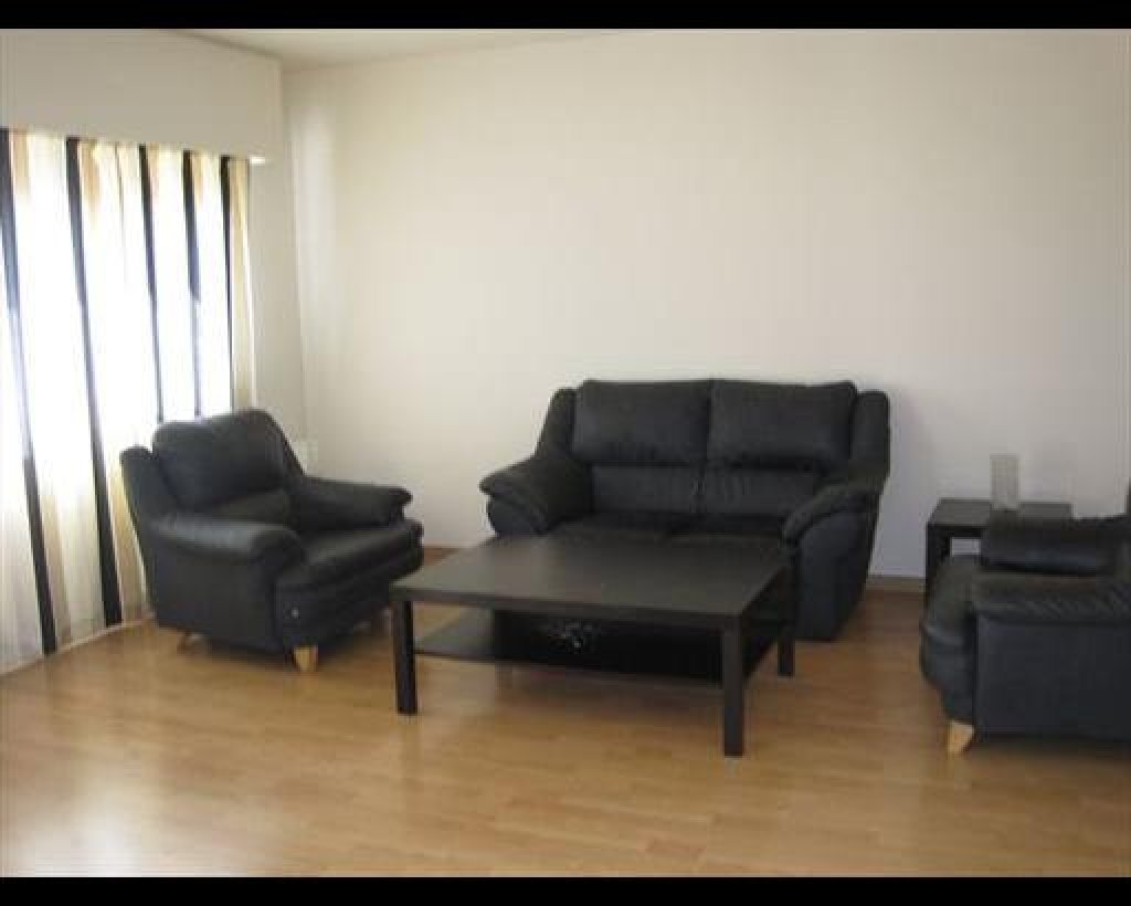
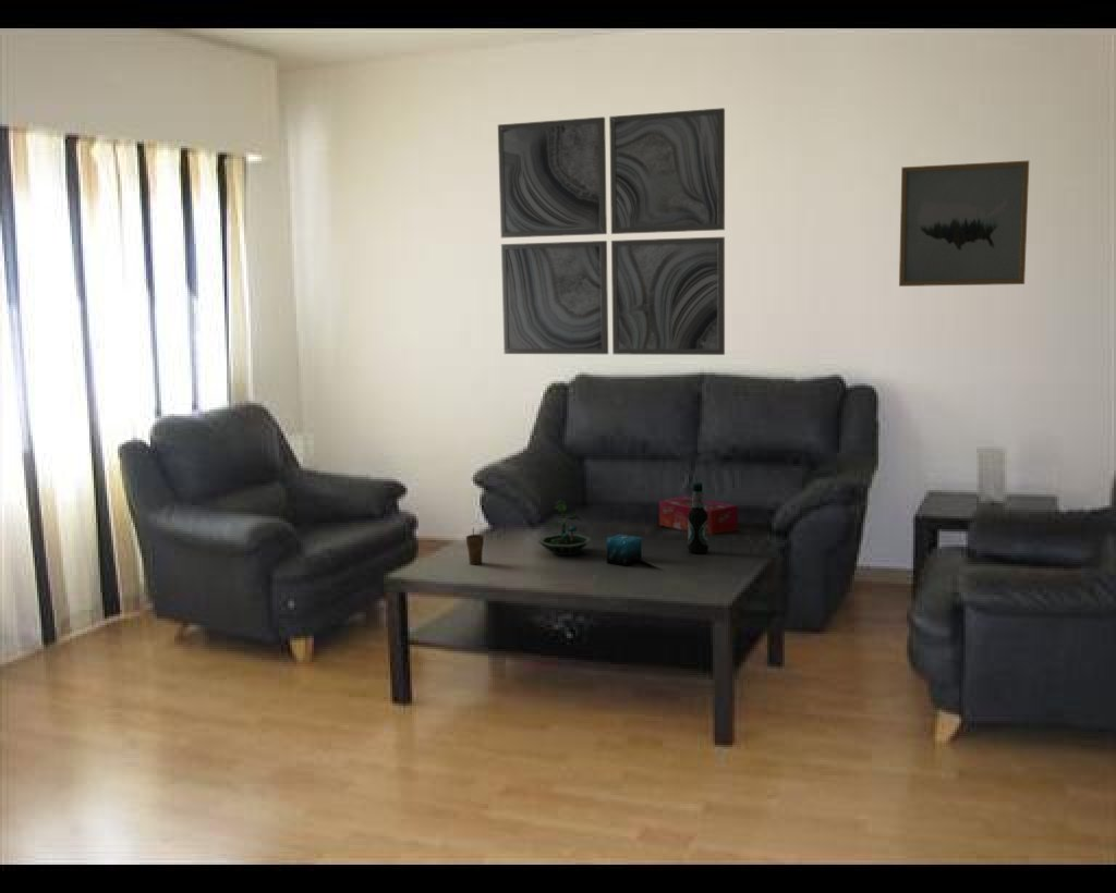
+ candle [606,534,643,567]
+ terrarium [537,500,592,556]
+ cup [465,527,485,565]
+ bottle [687,481,709,554]
+ wall art [898,160,1030,288]
+ wall art [497,107,726,356]
+ tissue box [658,494,739,535]
